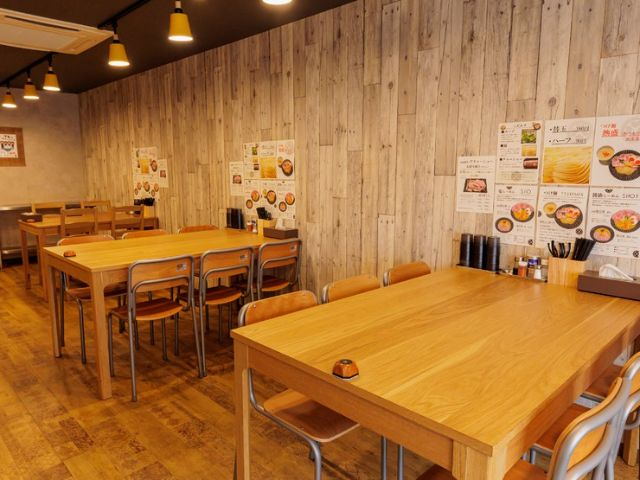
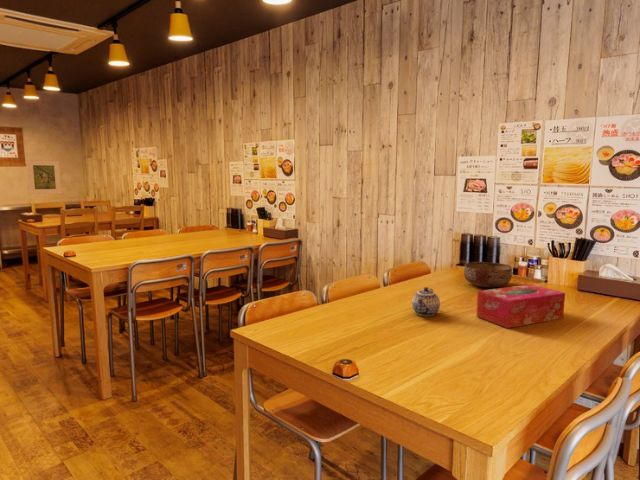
+ teapot [411,286,441,317]
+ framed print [26,159,62,195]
+ bowl [463,261,513,288]
+ tissue box [475,283,566,329]
